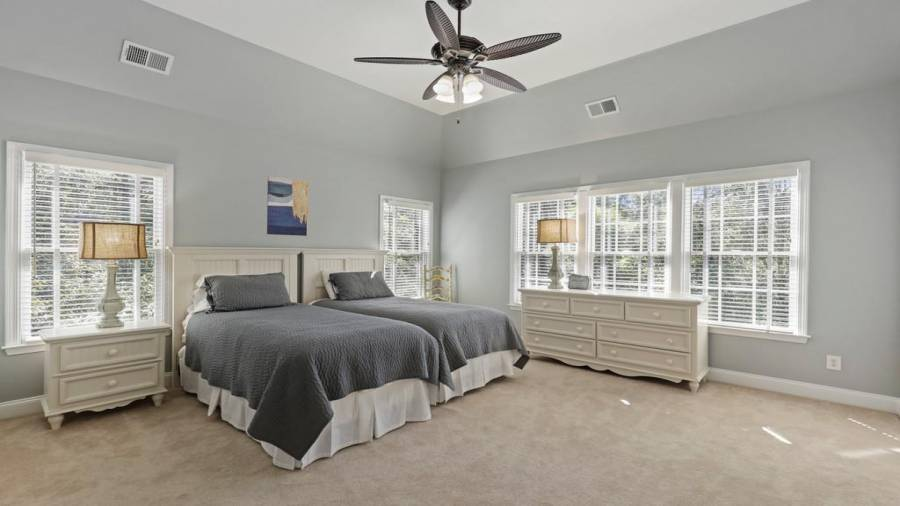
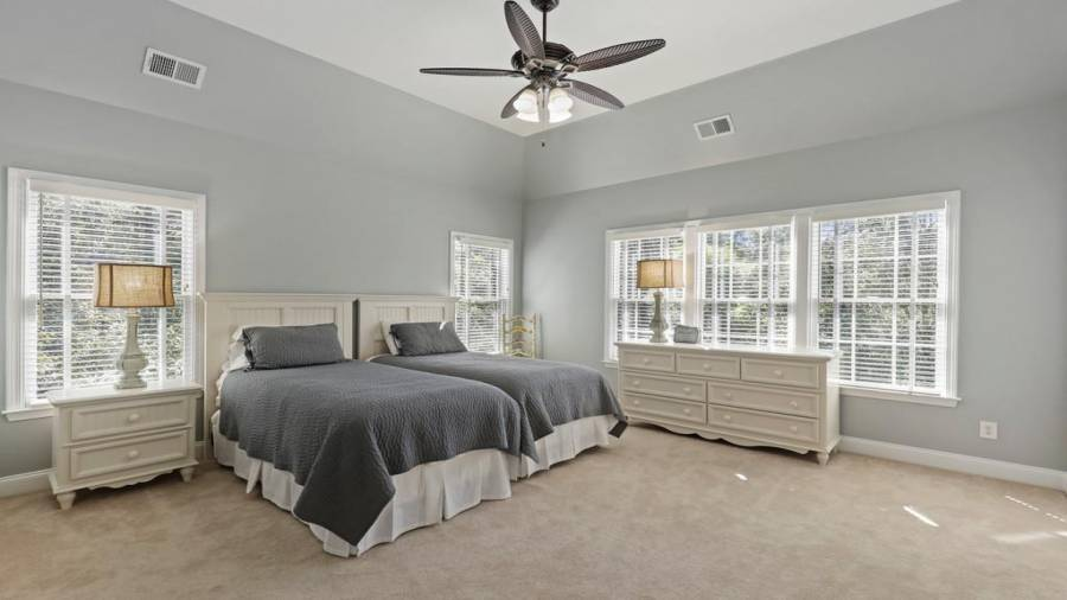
- wall art [266,175,309,237]
